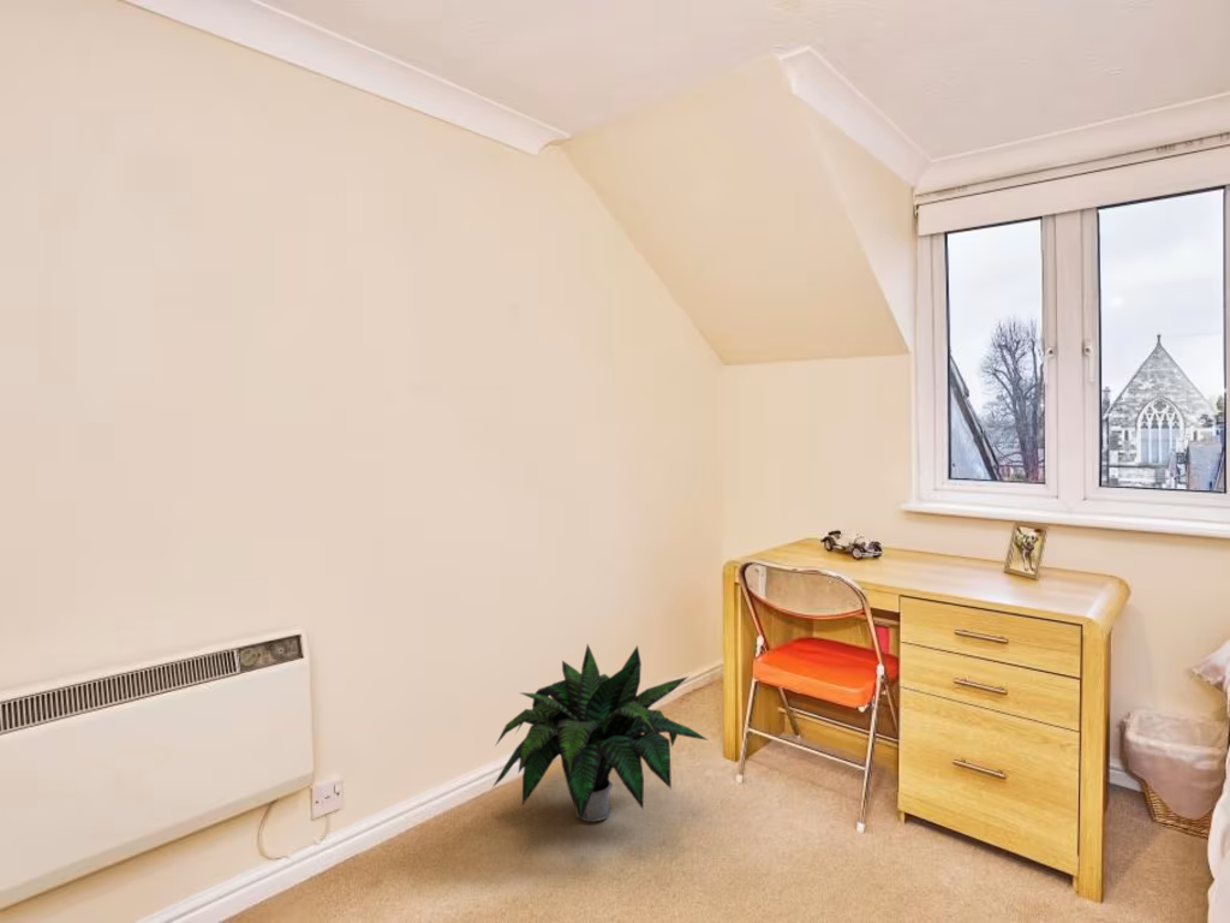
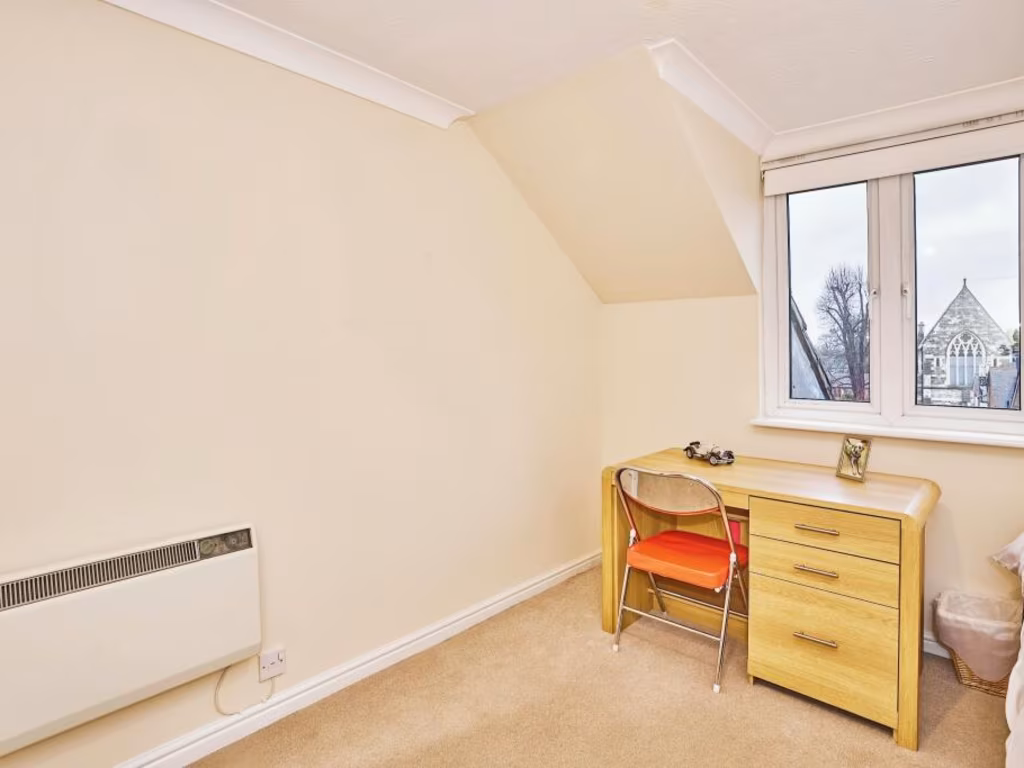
- potted plant [491,643,710,822]
